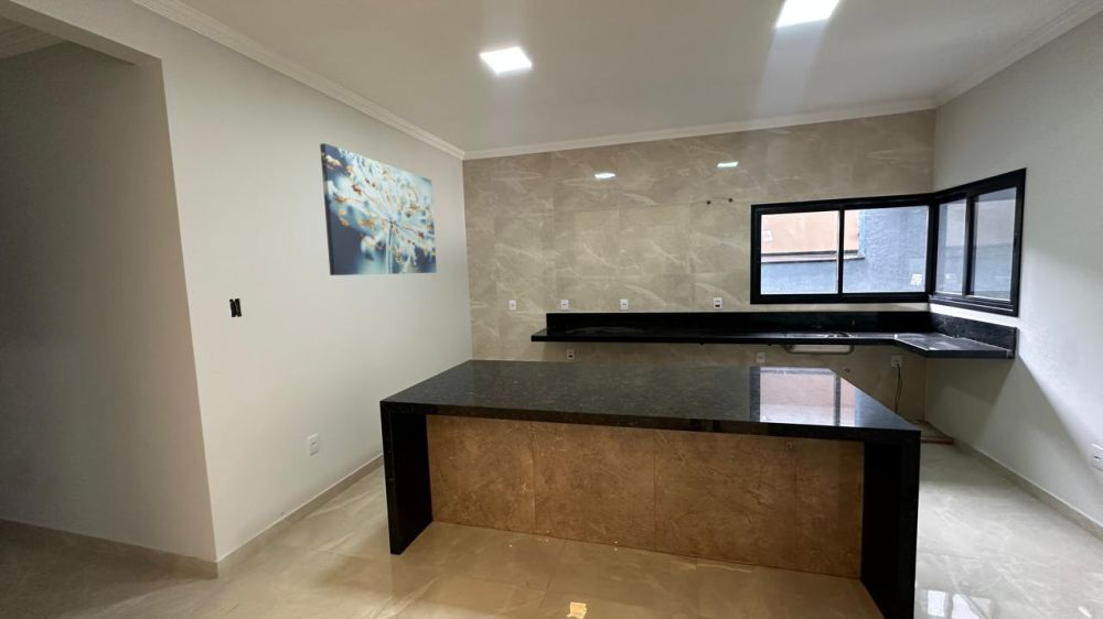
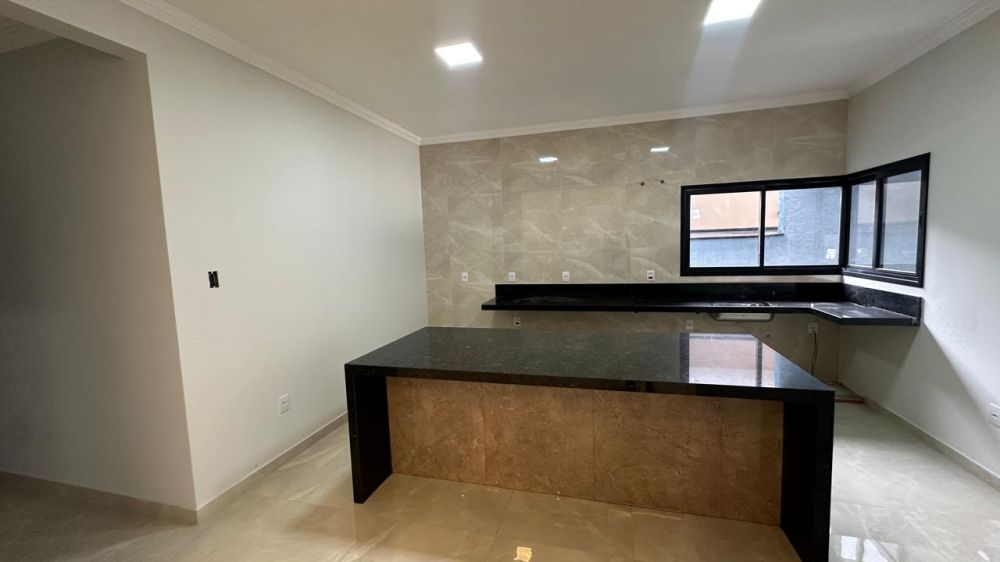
- wall art [319,142,438,276]
